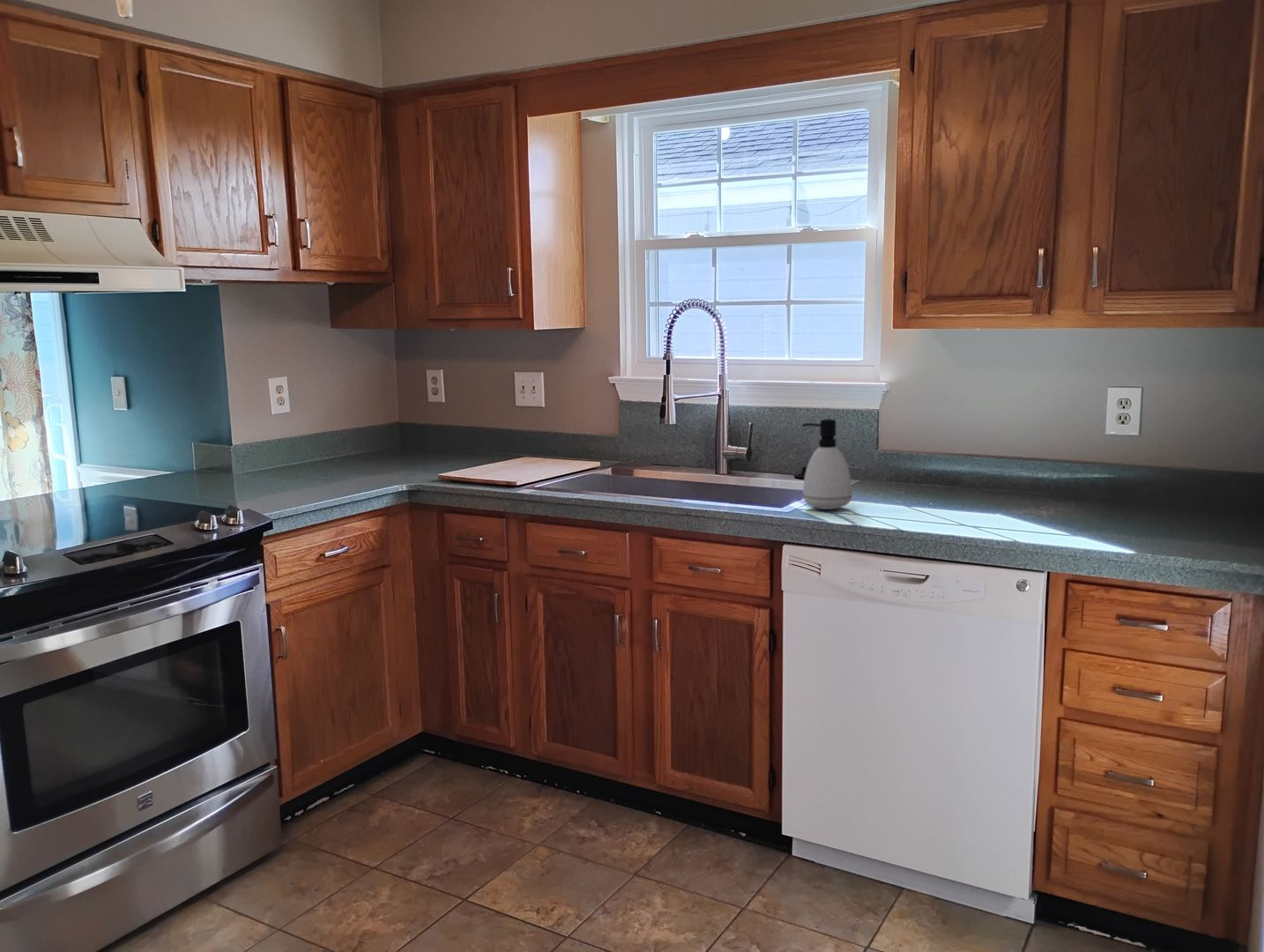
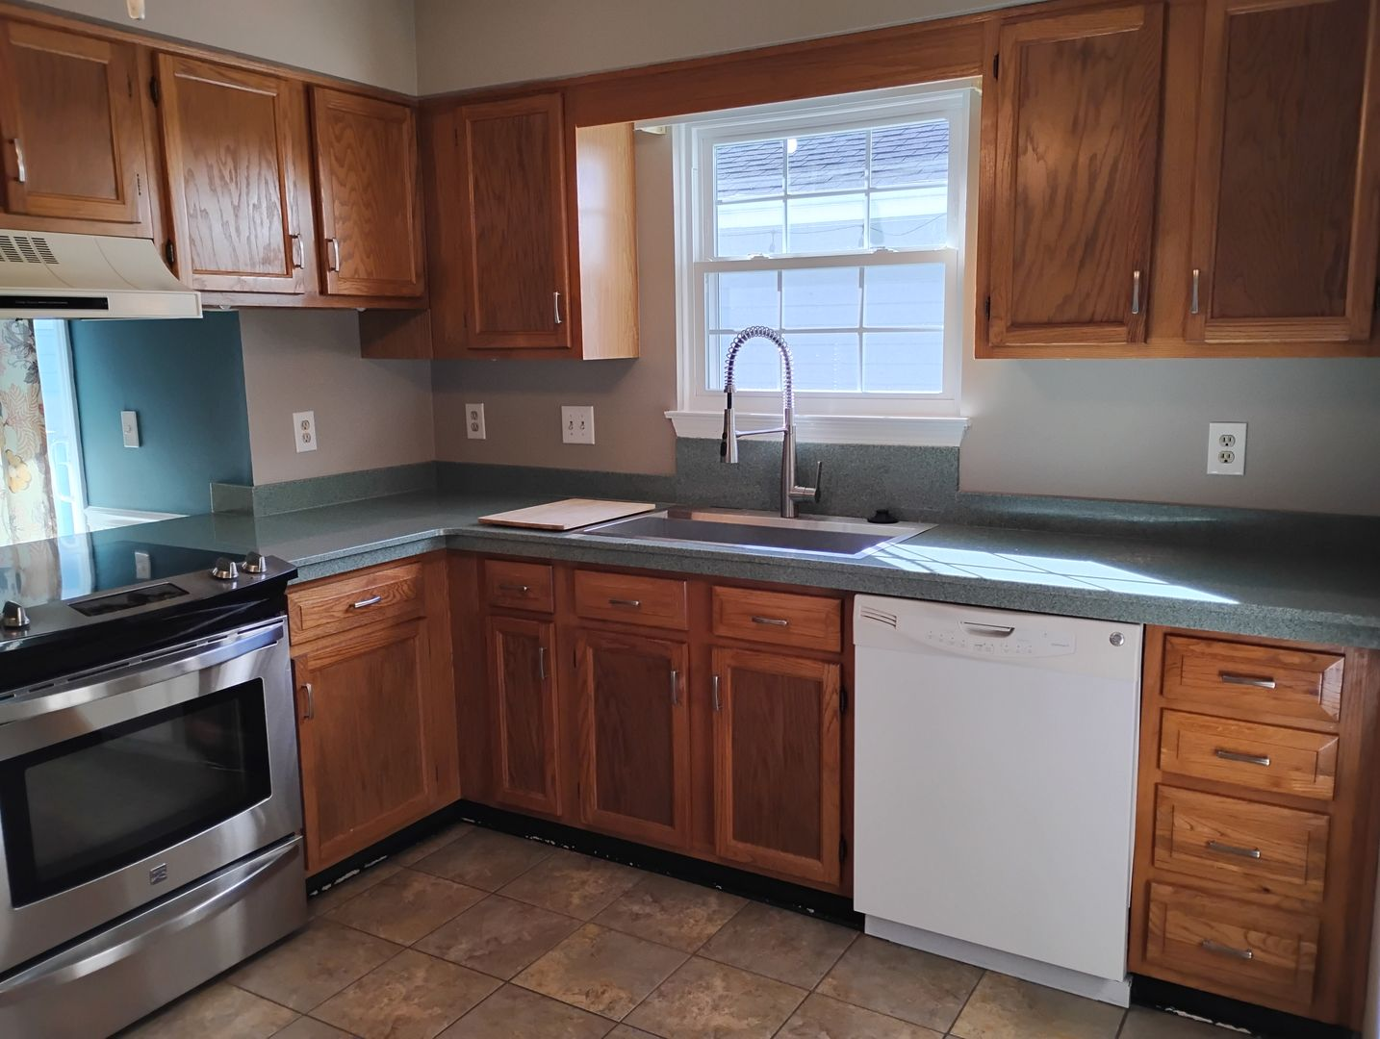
- soap dispenser [801,418,853,510]
